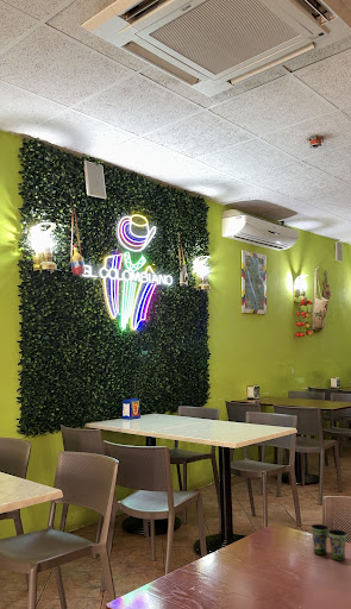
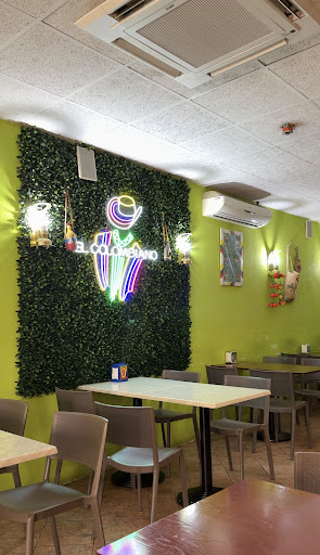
- cup [309,523,349,561]
